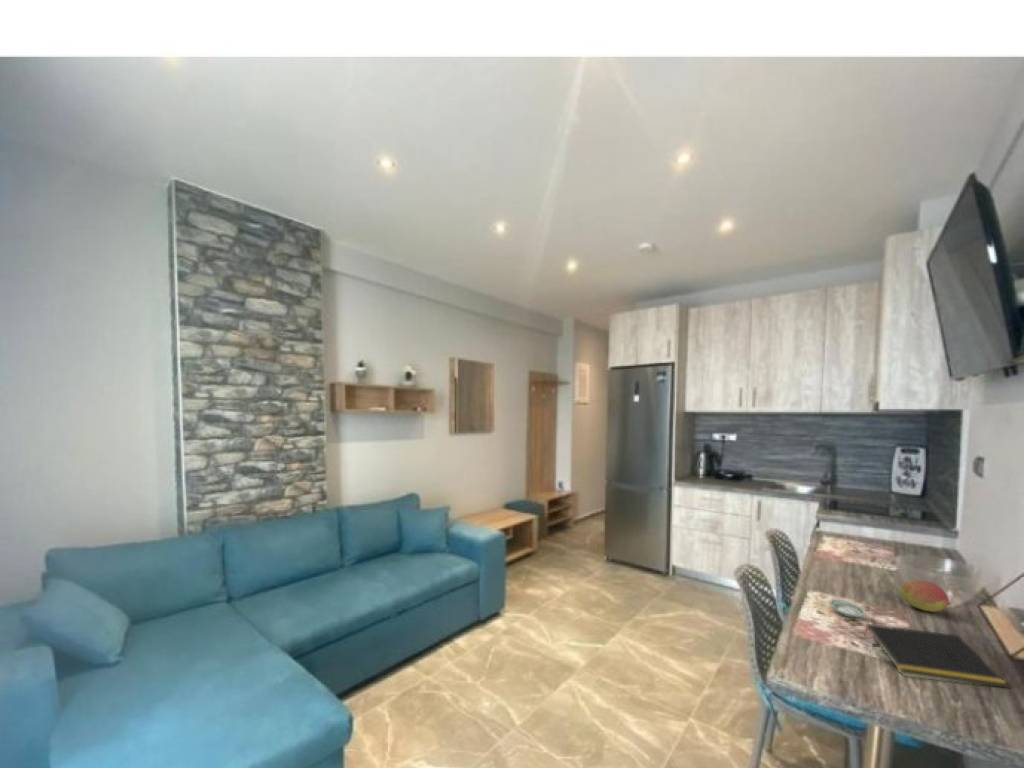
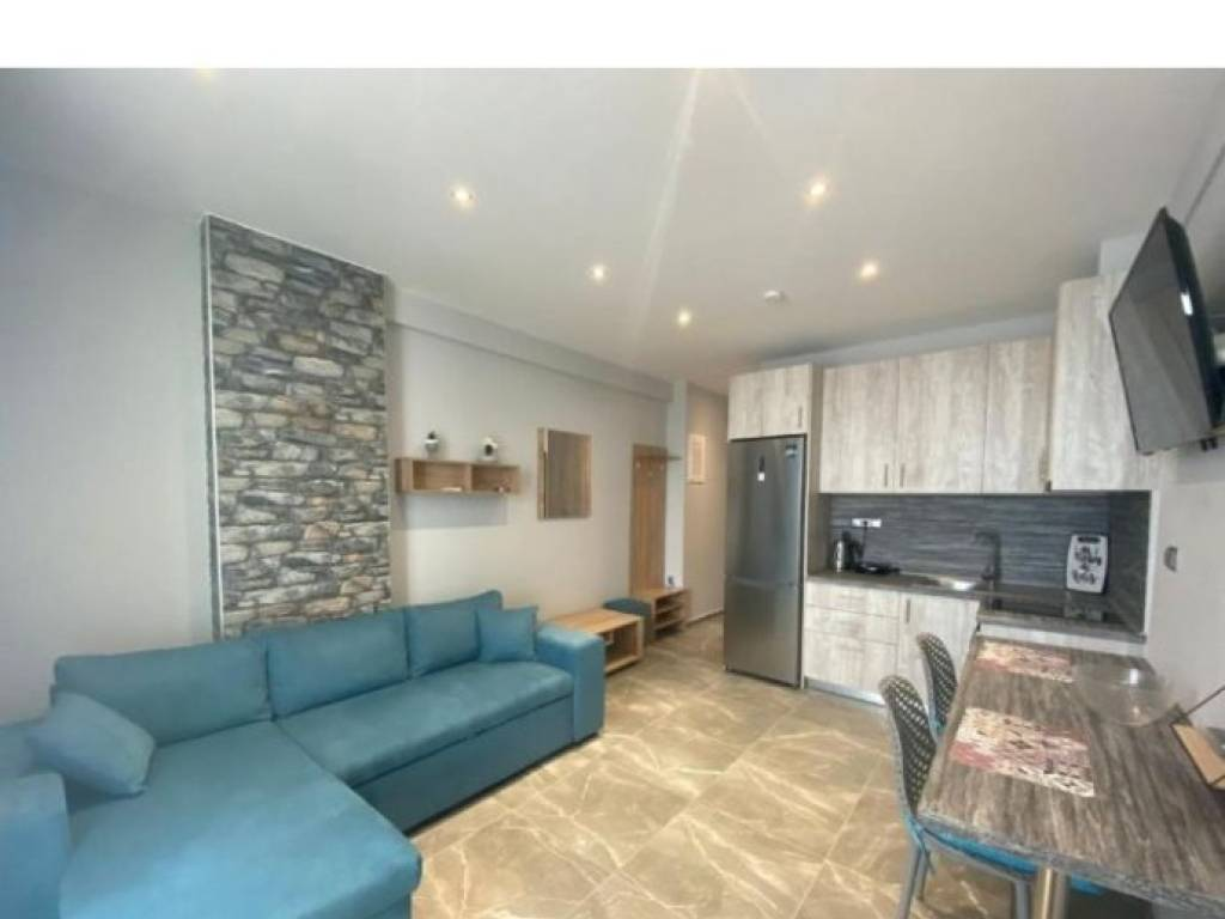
- notepad [862,623,1012,690]
- fruit [898,580,952,613]
- saucer [828,598,866,618]
